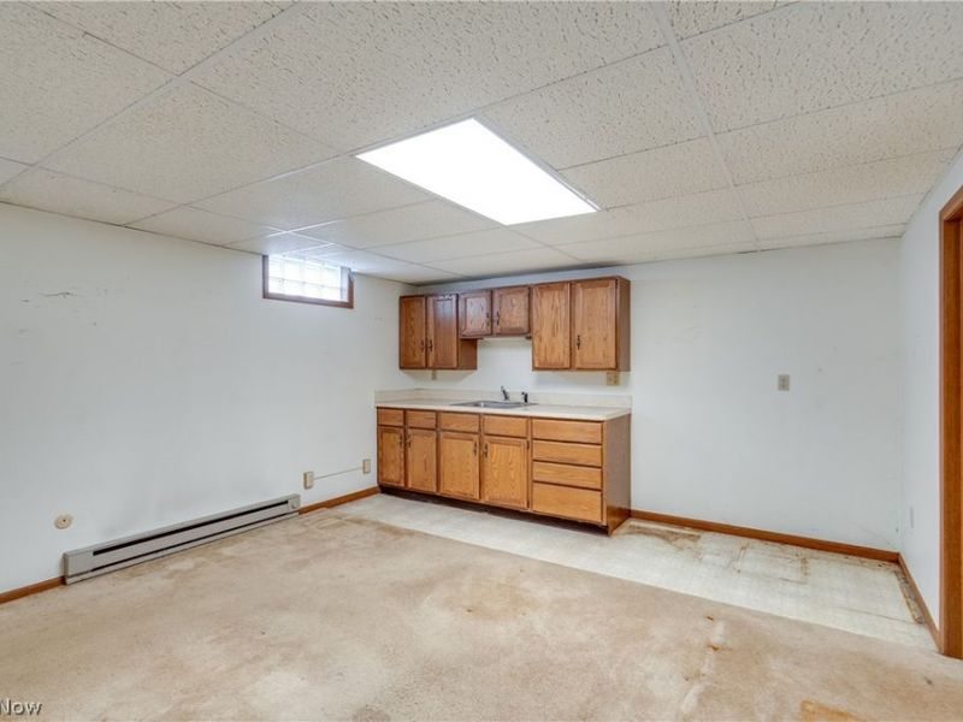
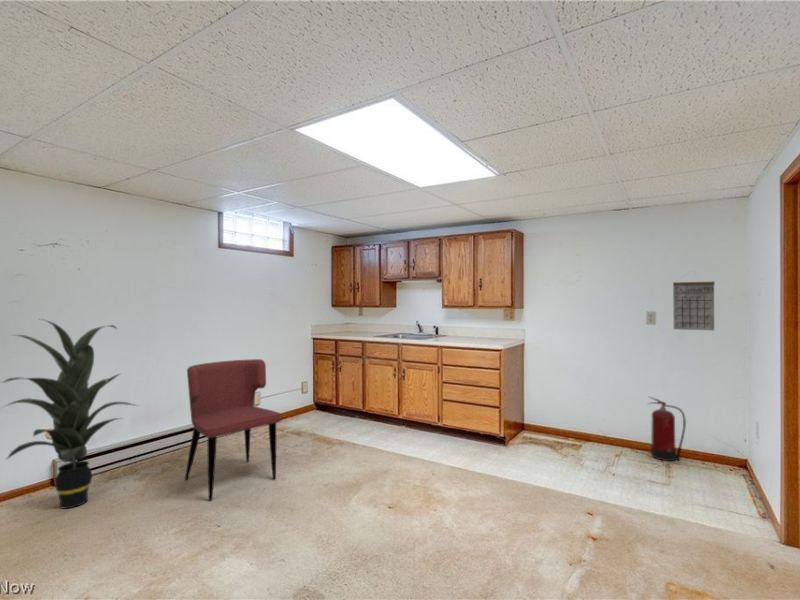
+ dining chair [184,358,282,502]
+ calendar [672,270,716,331]
+ fire extinguisher [647,396,687,462]
+ indoor plant [0,318,139,510]
